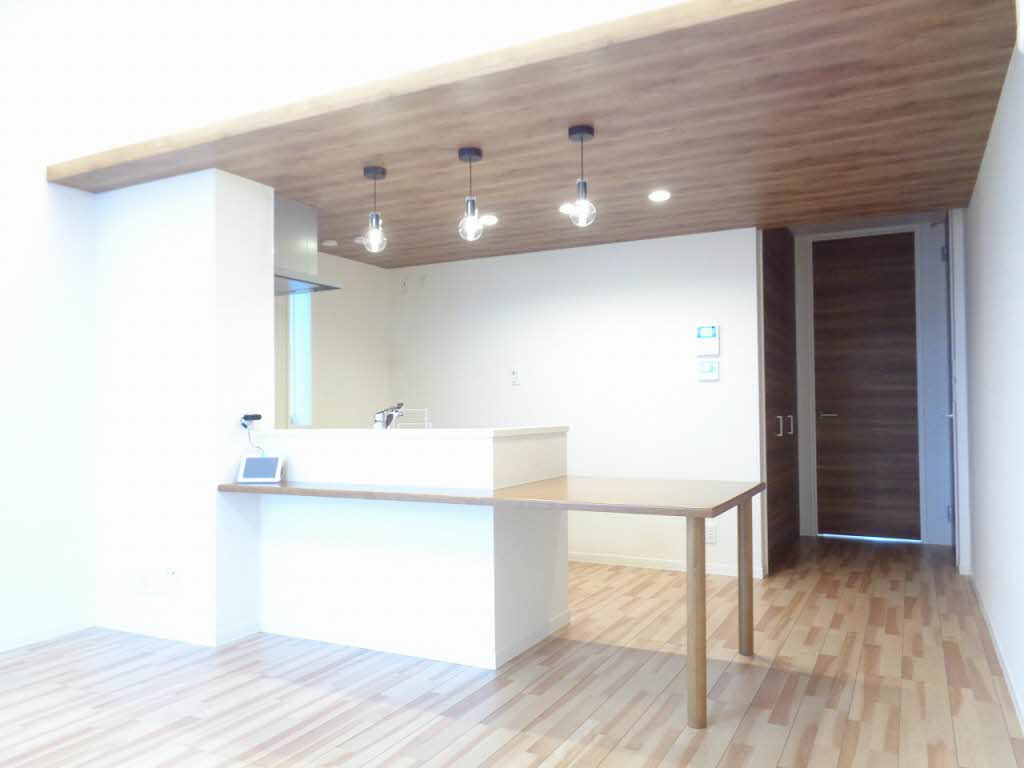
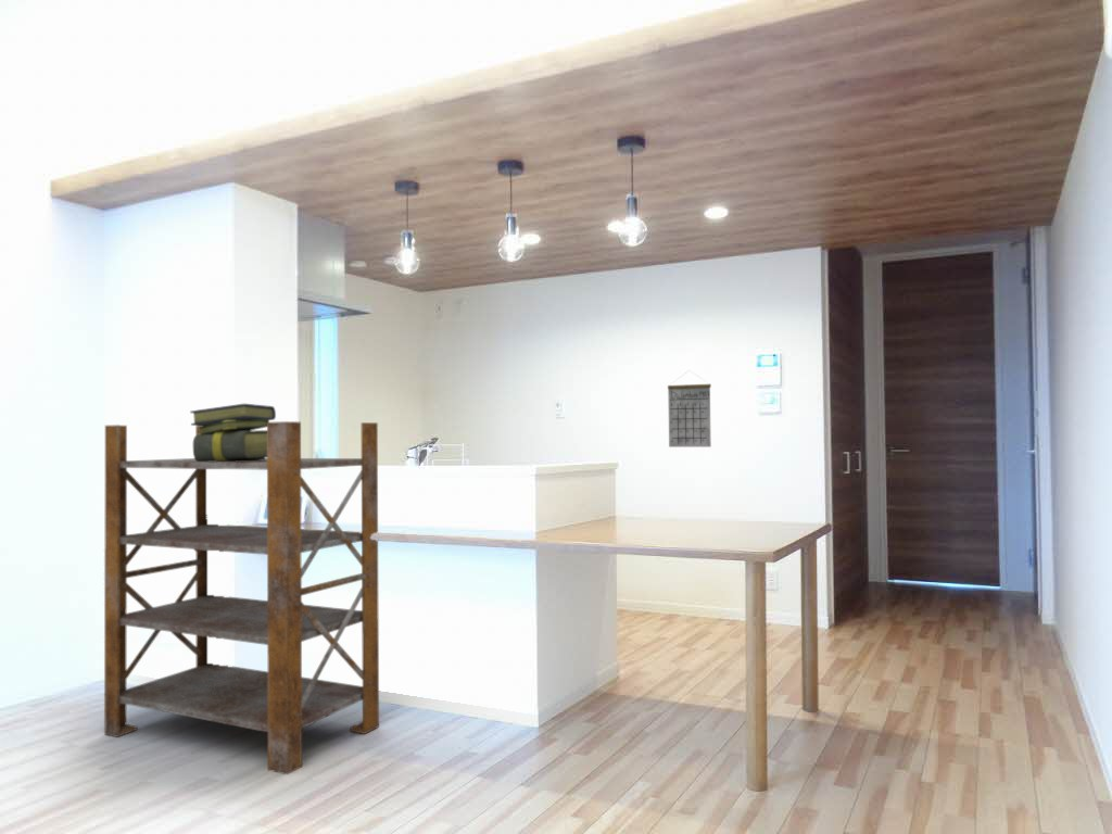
+ stack of books [189,403,277,462]
+ shelving unit [103,420,380,775]
+ calendar [667,369,712,448]
